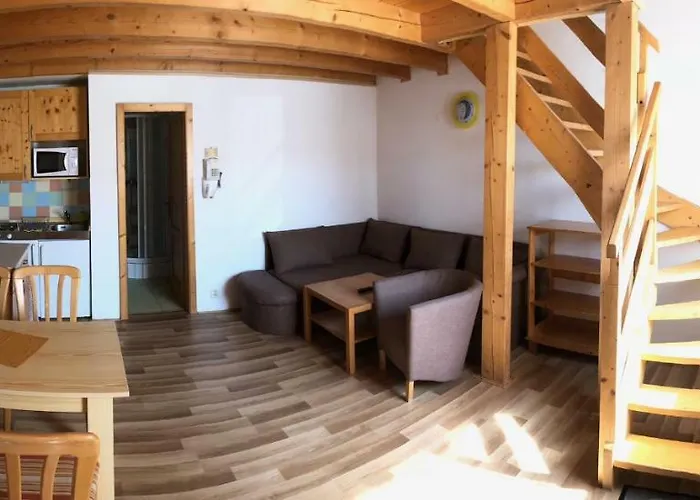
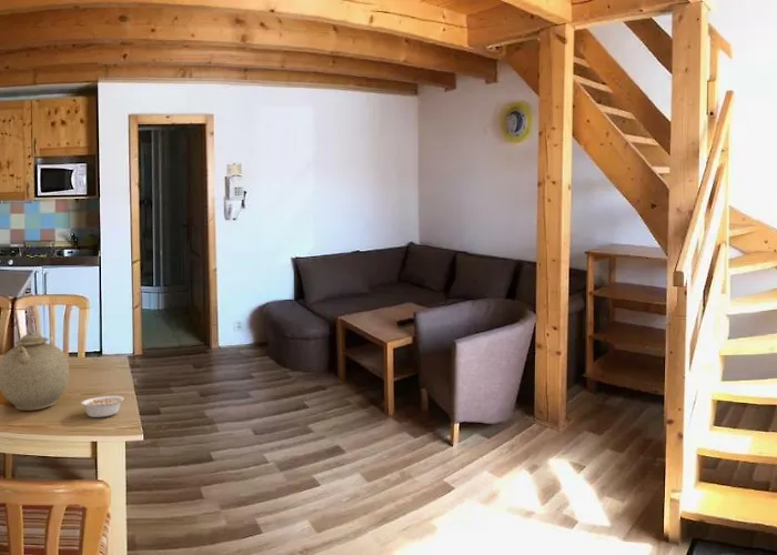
+ teapot [0,327,70,411]
+ legume [80,395,125,418]
